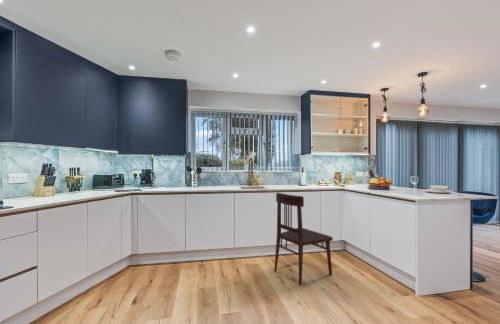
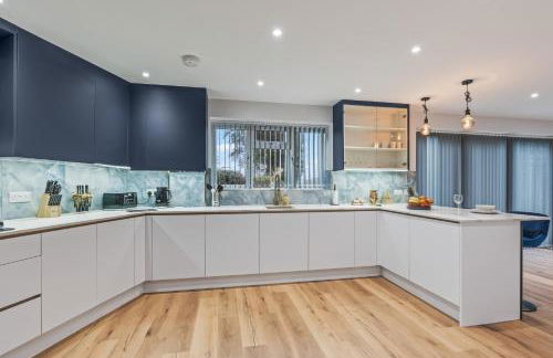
- dining chair [273,192,334,286]
